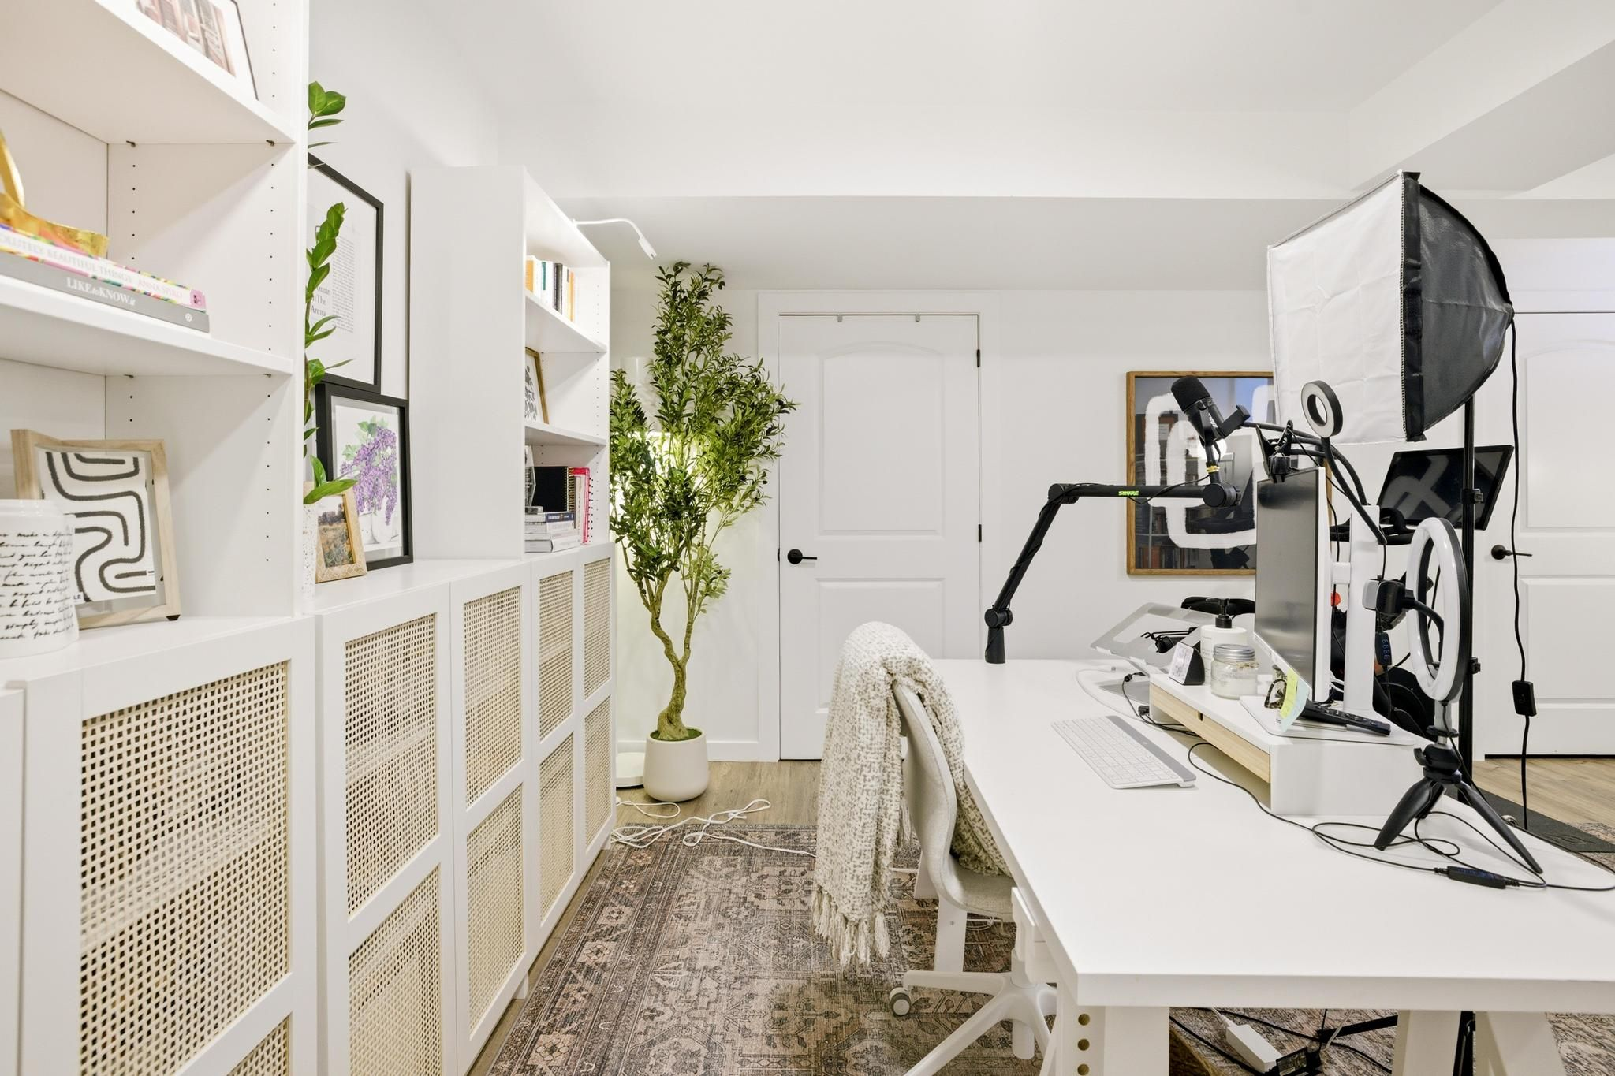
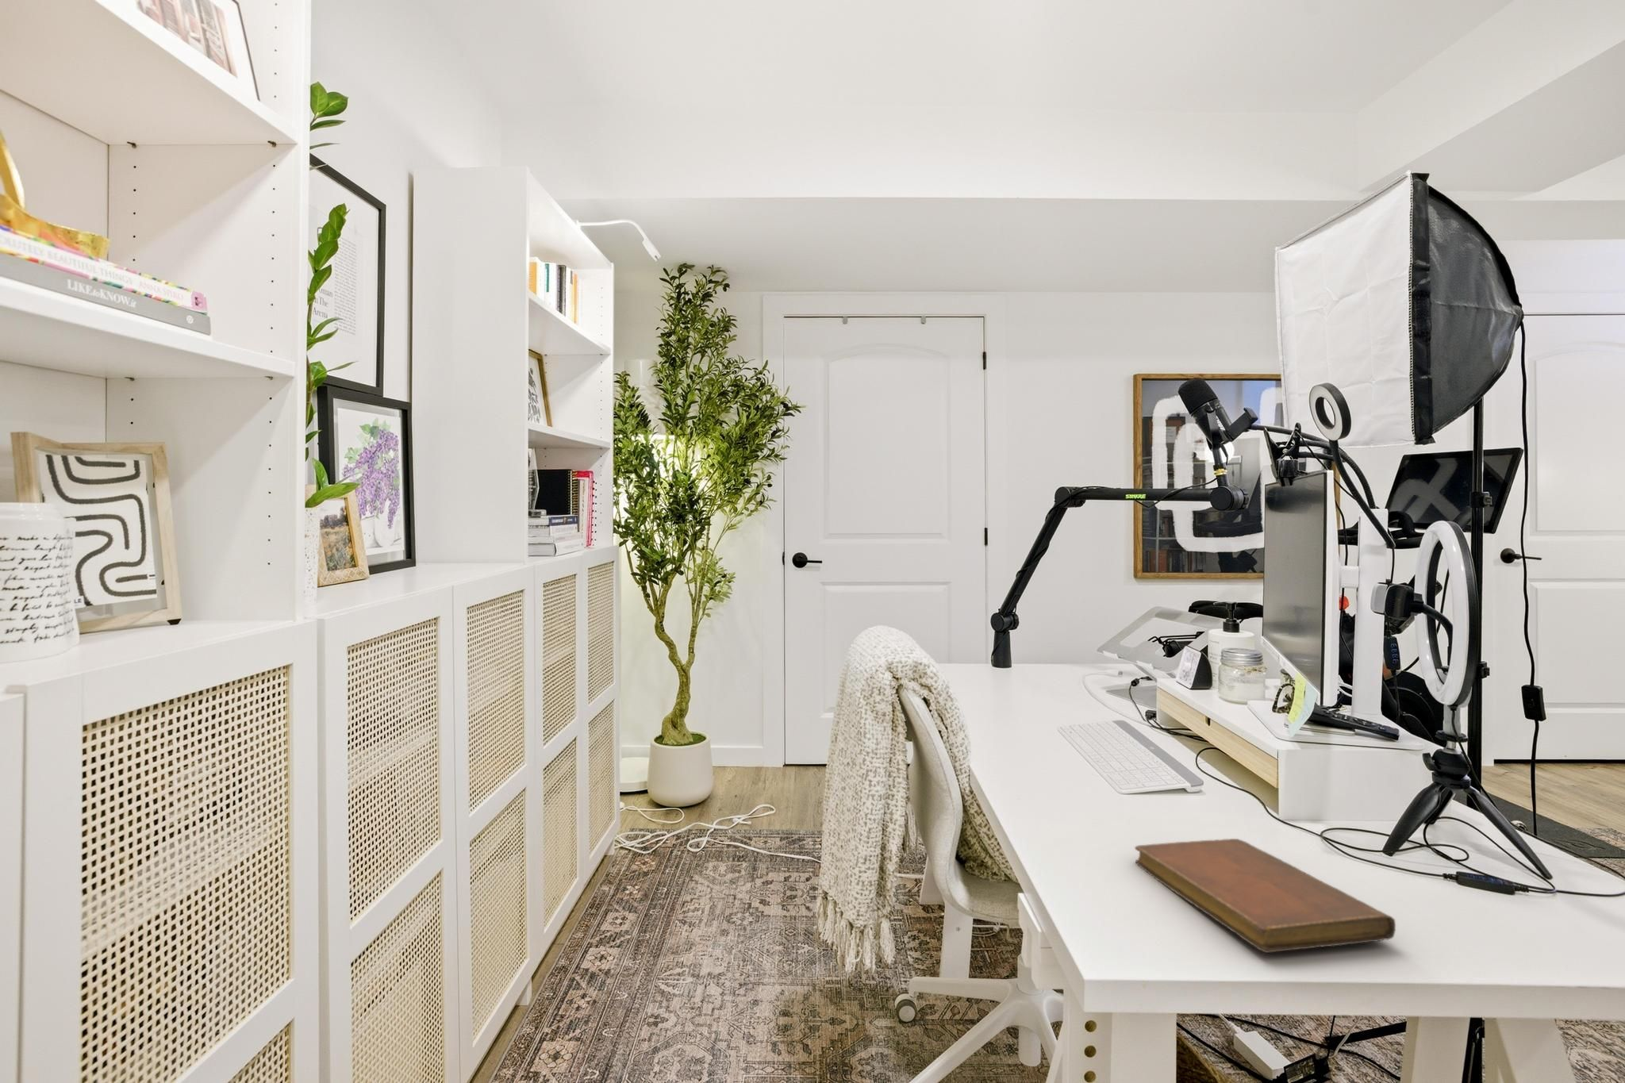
+ notebook [1133,838,1397,954]
